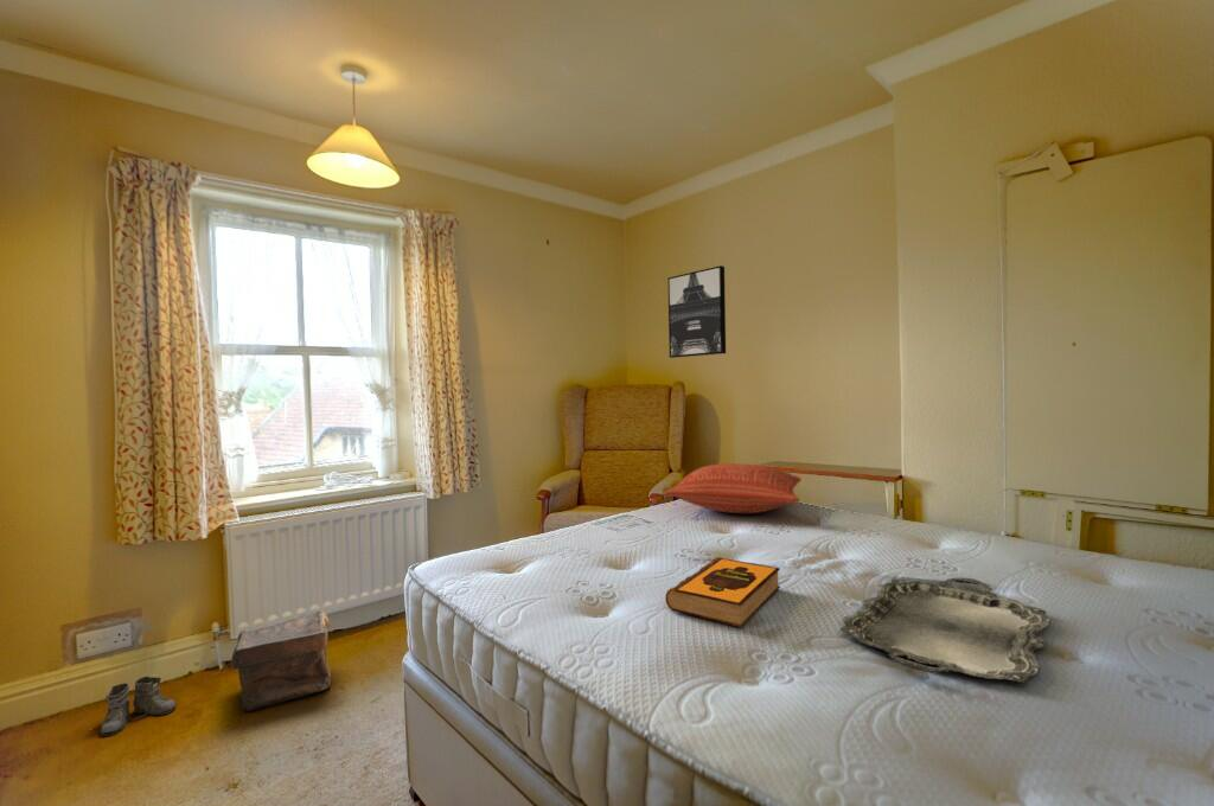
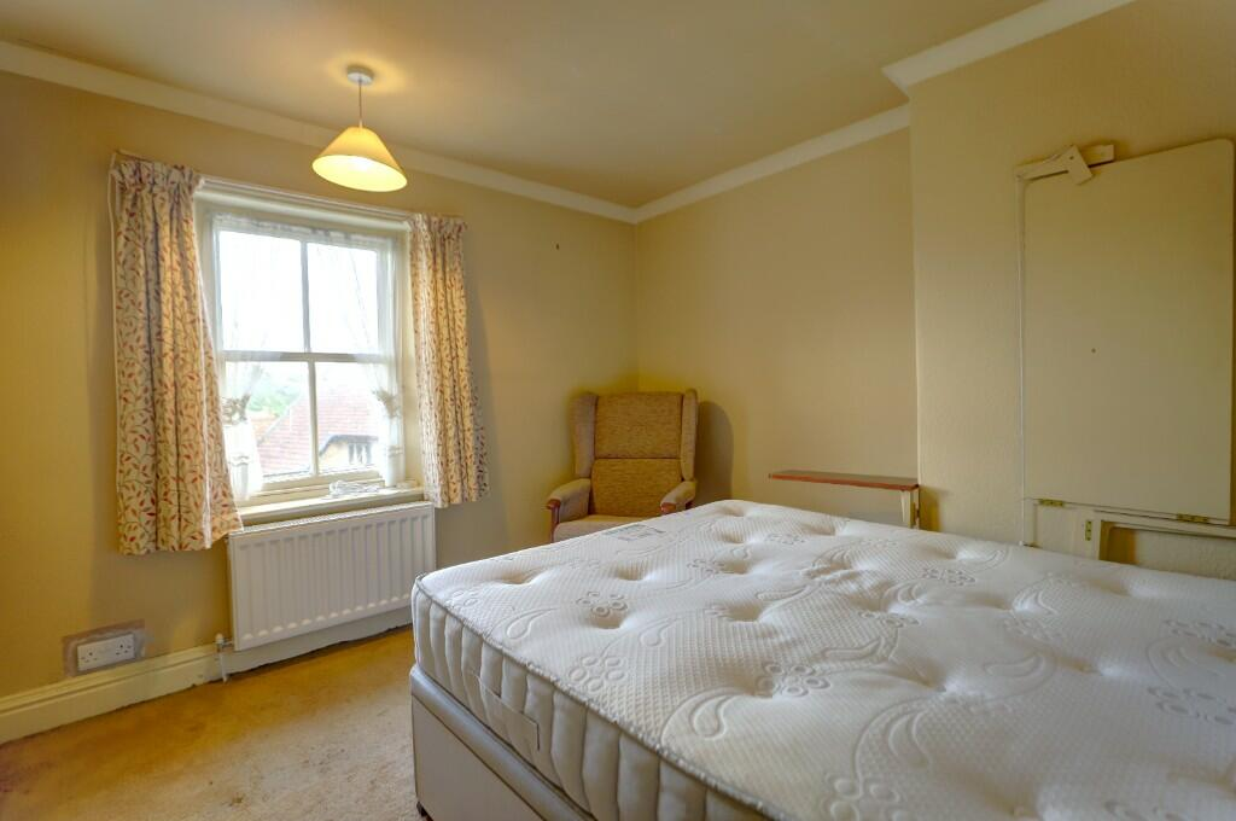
- pouch [231,608,332,712]
- wall art [666,264,727,359]
- boots [94,674,177,737]
- pillow [663,462,803,514]
- serving tray [839,576,1052,684]
- hardback book [664,556,781,628]
